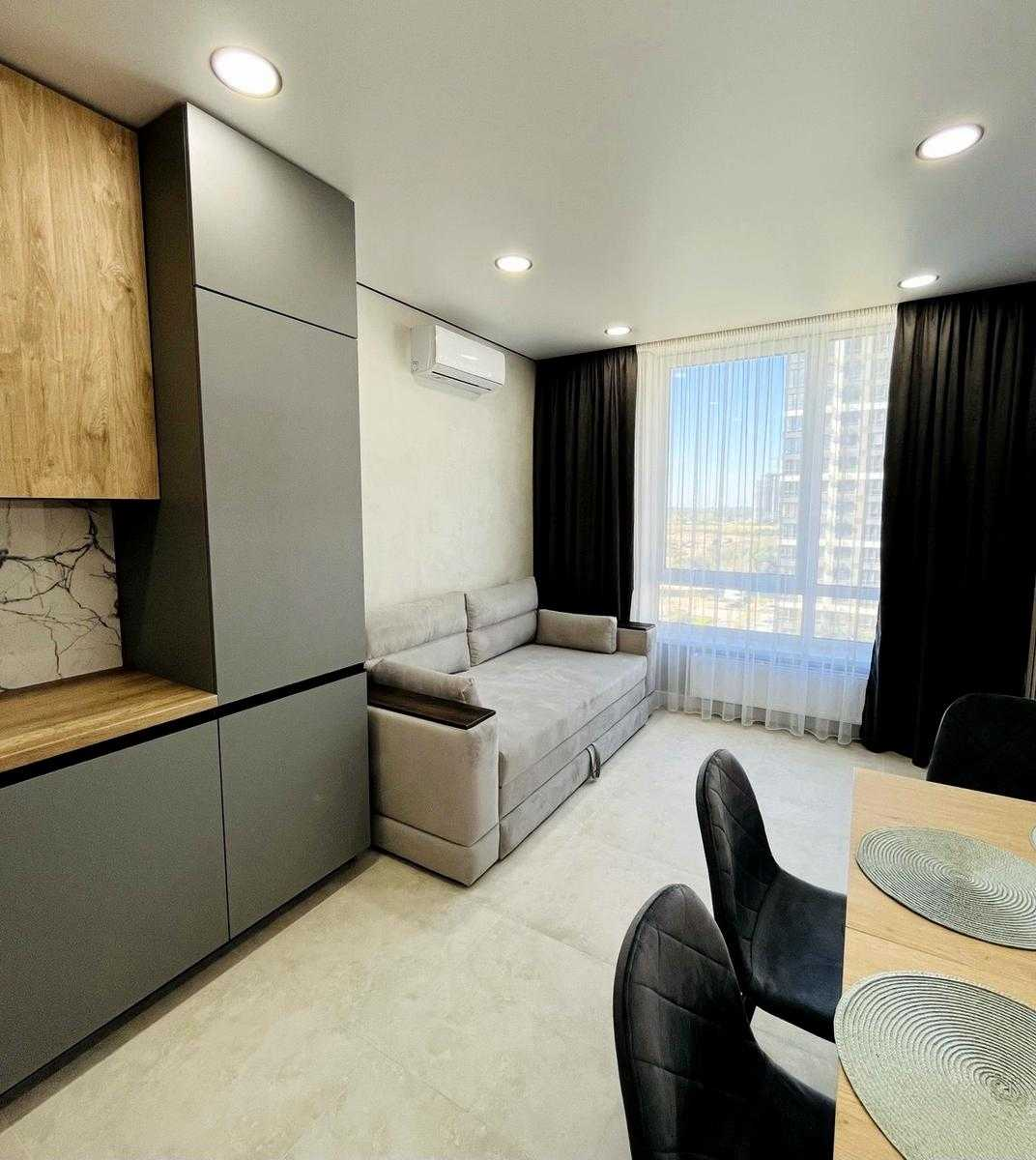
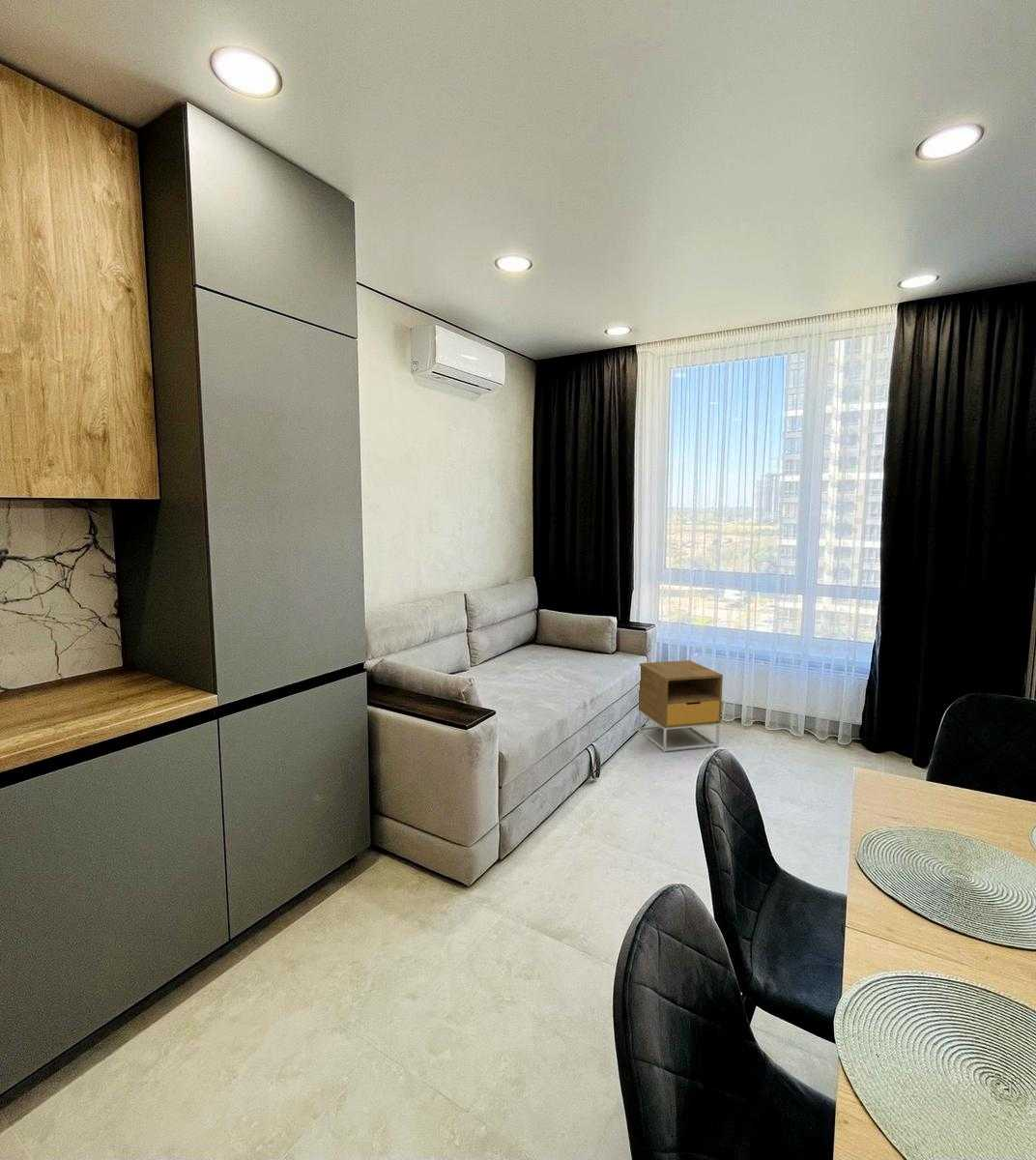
+ nightstand [636,659,724,753]
